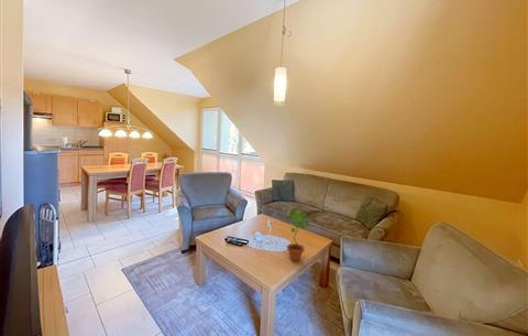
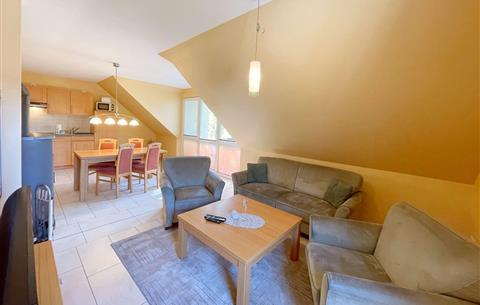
- potted plant [286,207,310,262]
